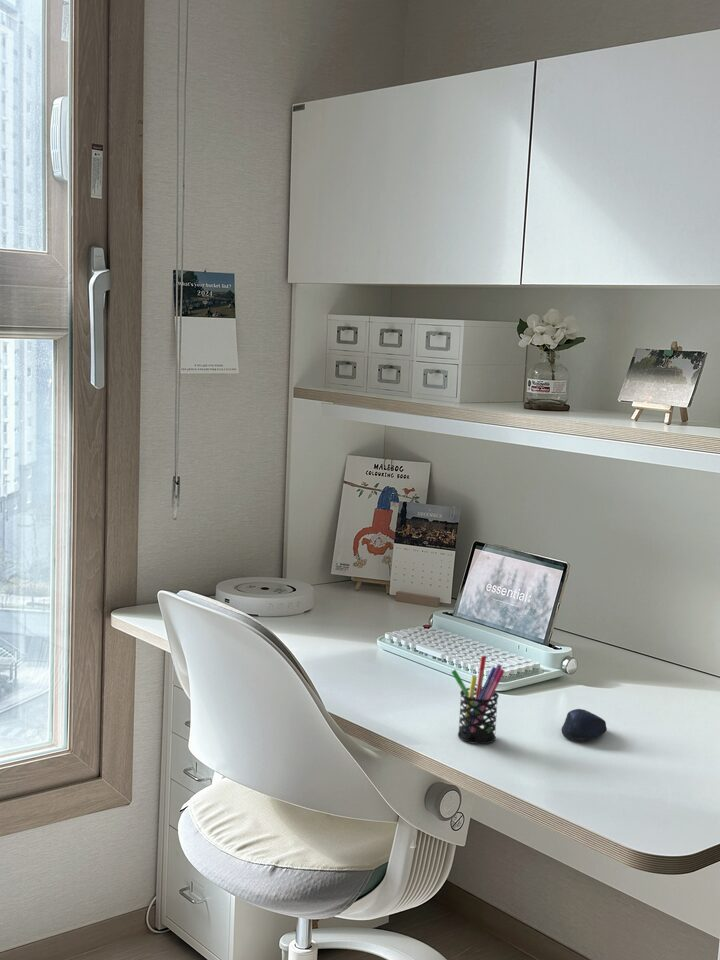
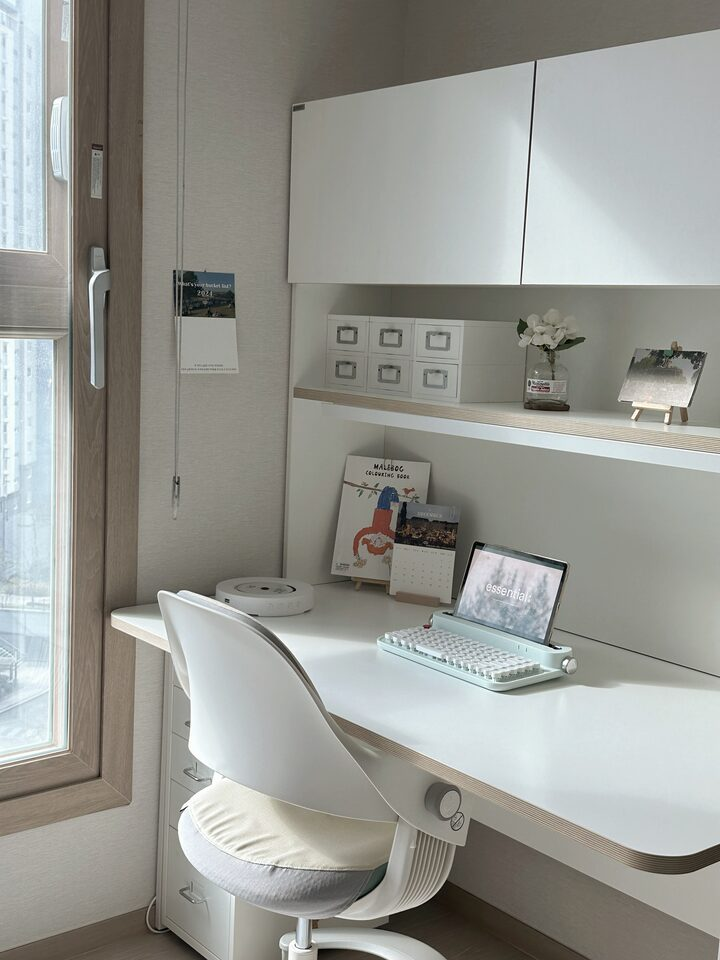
- computer mouse [560,708,608,742]
- pen holder [450,655,505,745]
